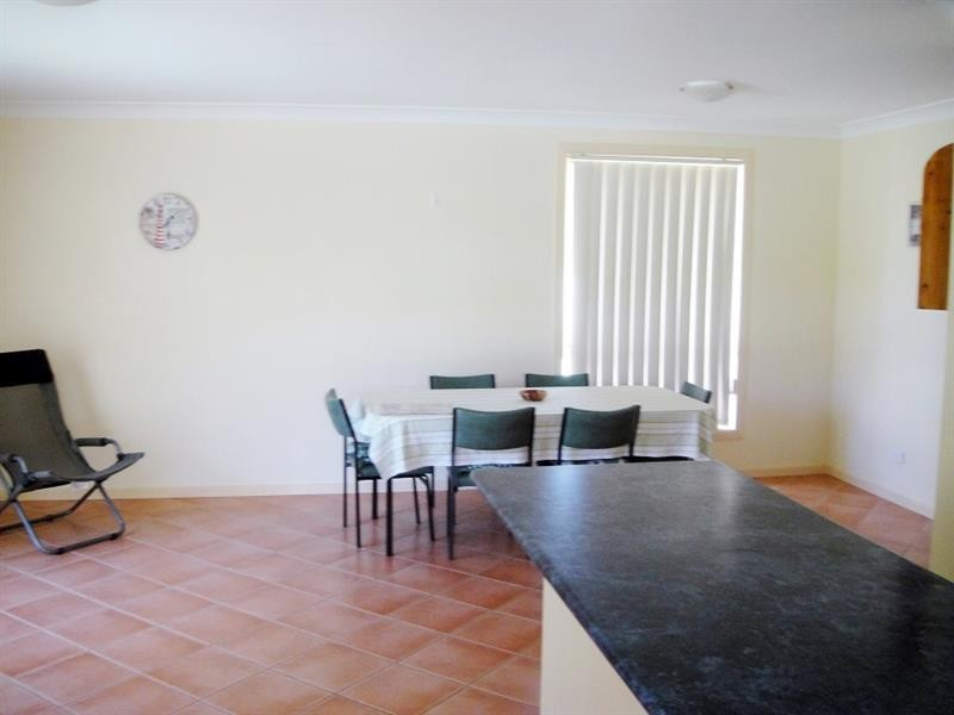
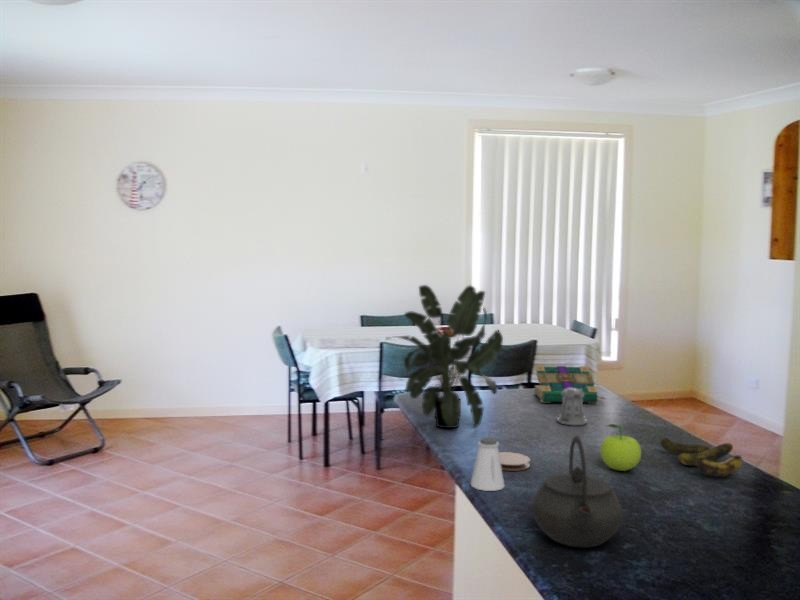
+ potted plant [384,284,504,429]
+ saltshaker [470,436,506,492]
+ banana [659,437,743,478]
+ kettle [530,434,624,548]
+ coaster [499,451,531,472]
+ pepper shaker [556,388,588,426]
+ fruit [599,423,642,472]
+ book [532,365,606,404]
